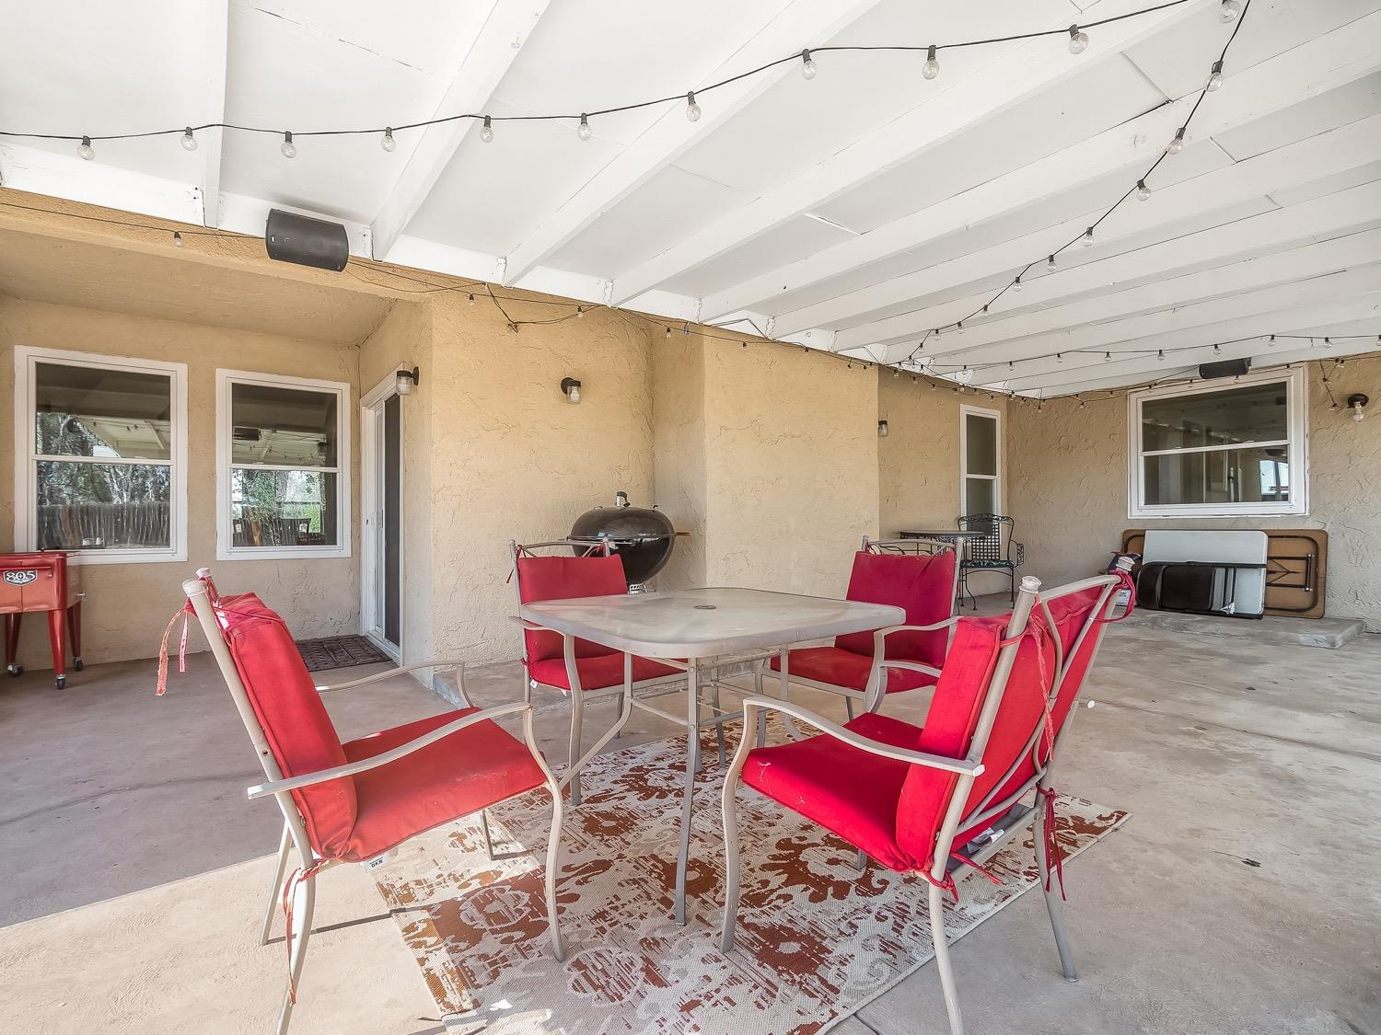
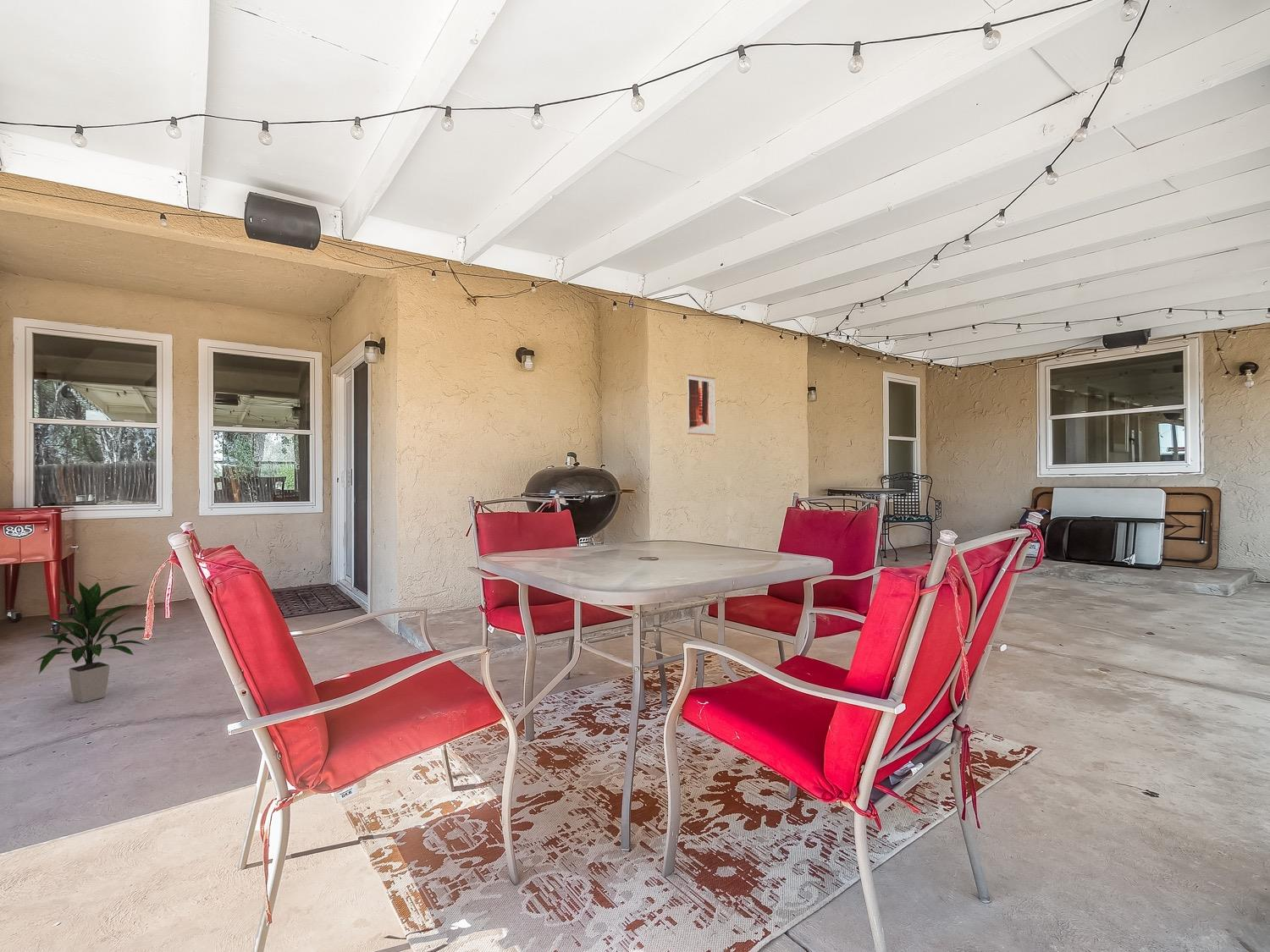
+ wall art [687,373,716,437]
+ indoor plant [32,581,155,703]
